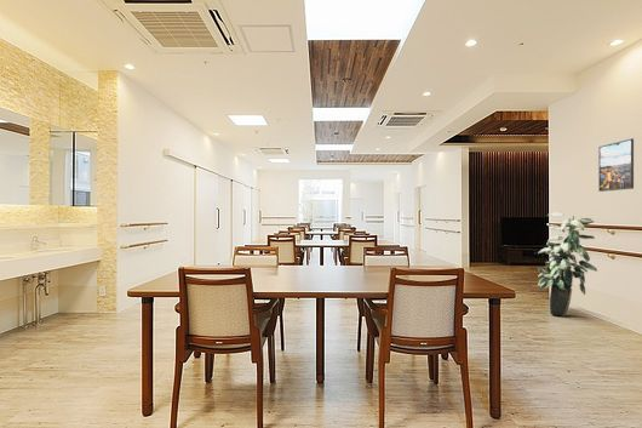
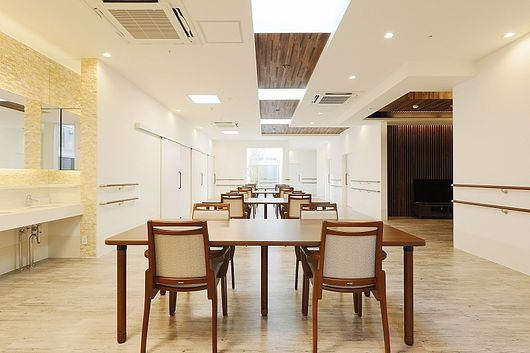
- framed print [597,137,635,193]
- indoor plant [537,212,598,318]
